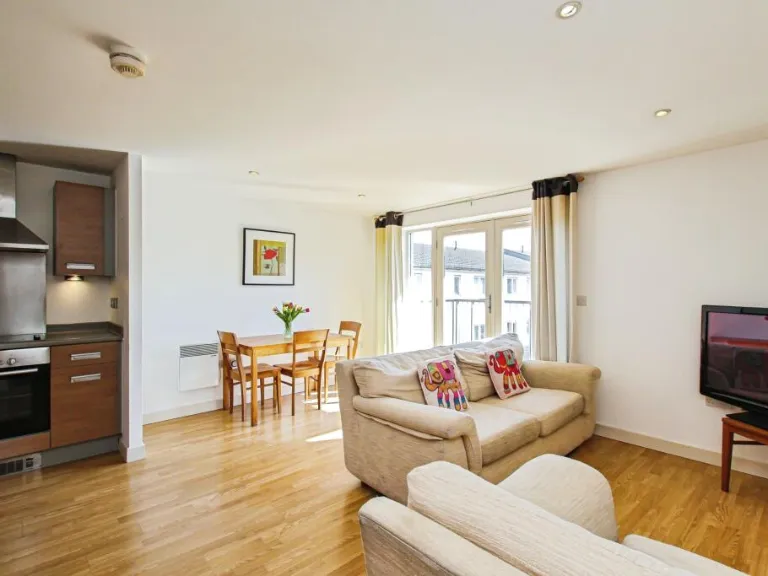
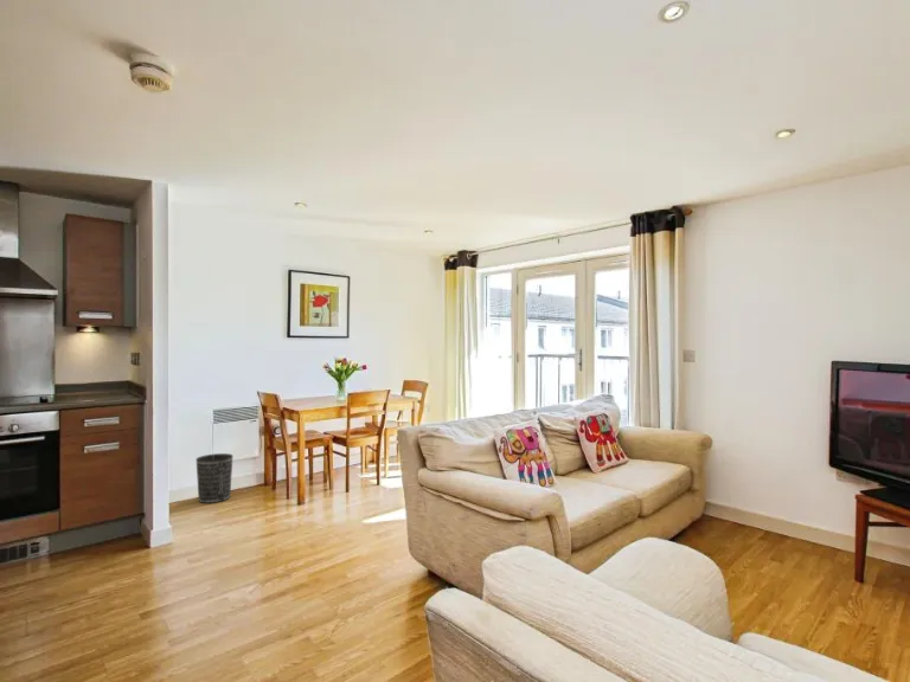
+ wastebasket [196,452,233,504]
